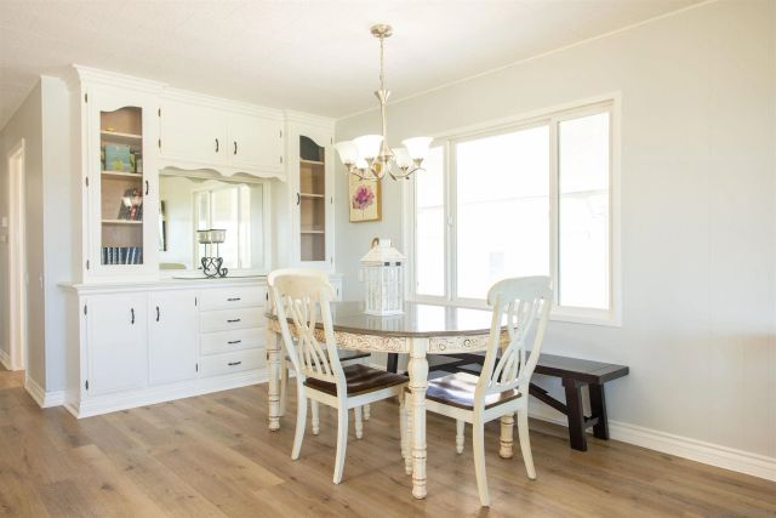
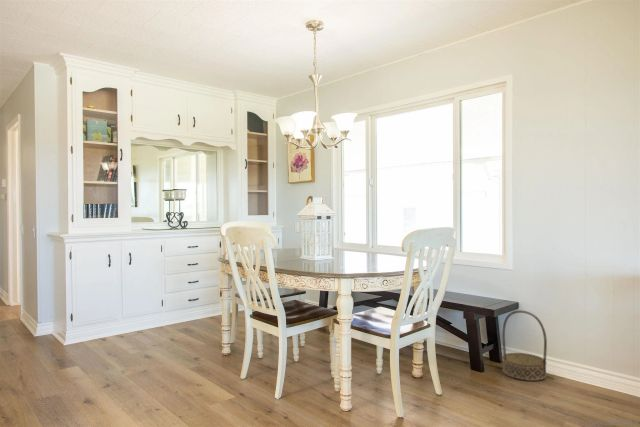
+ basket [501,309,548,382]
